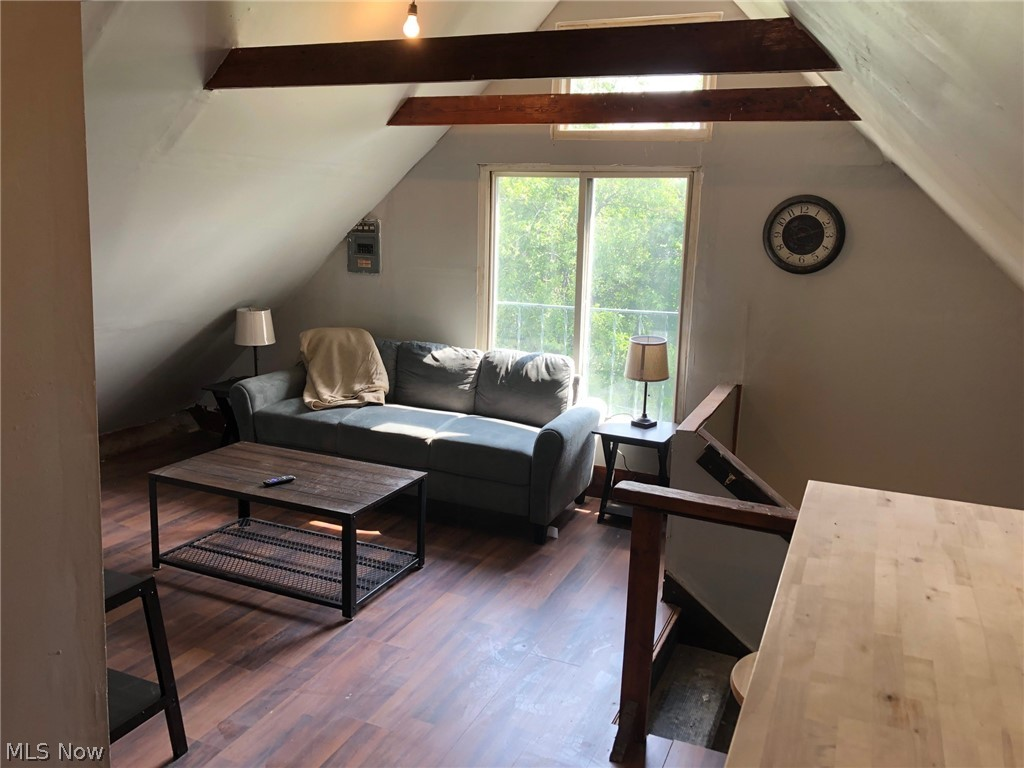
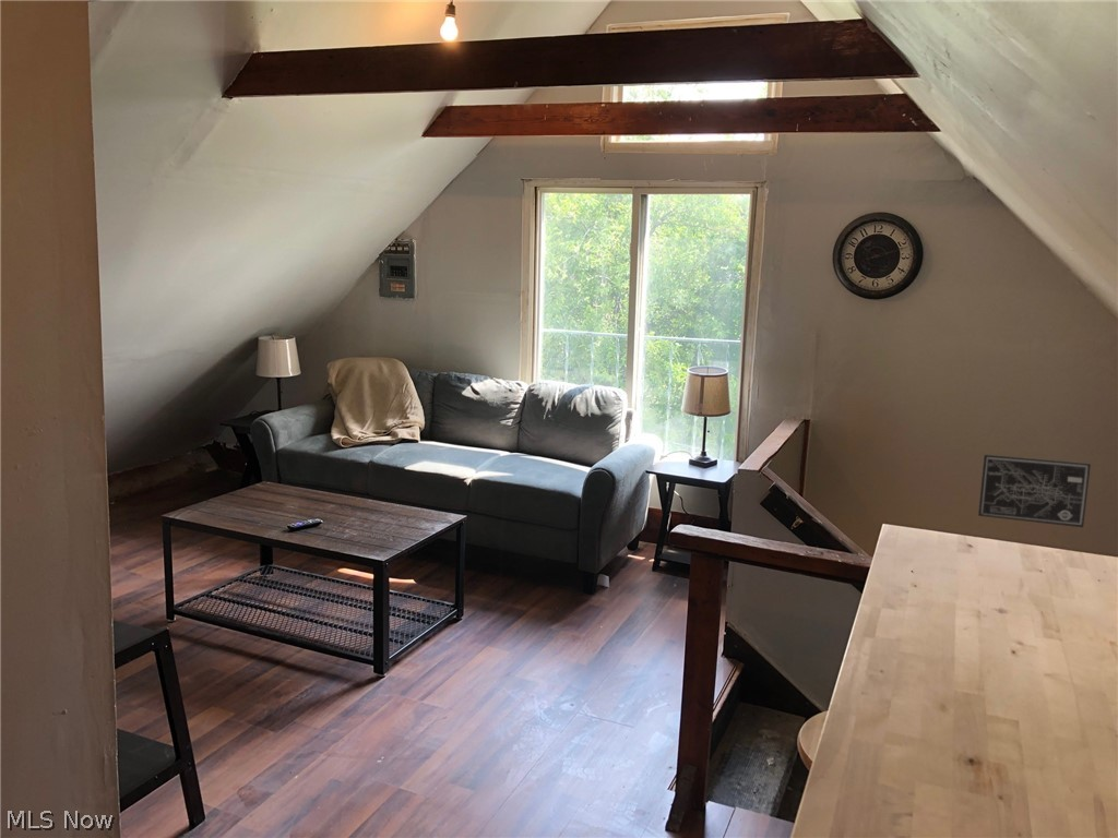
+ wall art [977,453,1092,528]
